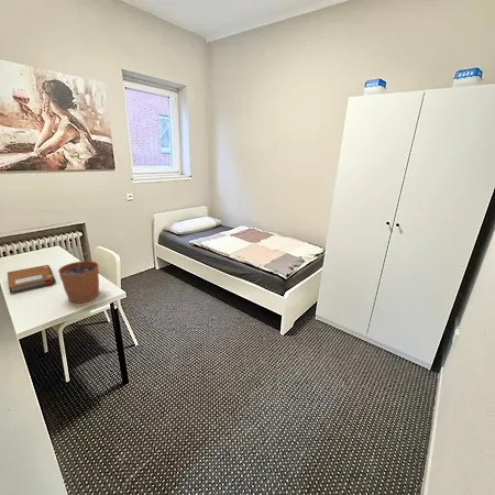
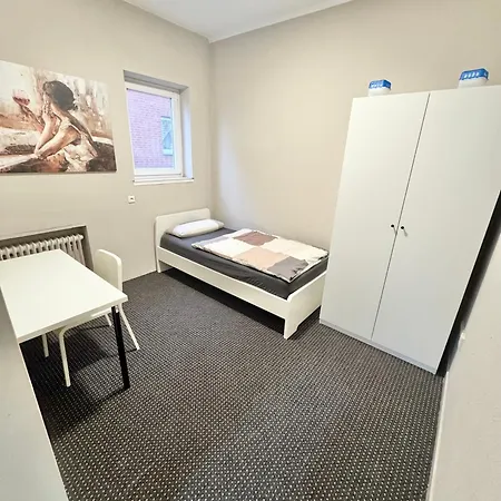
- plant pot [57,251,100,304]
- notebook [7,264,57,295]
